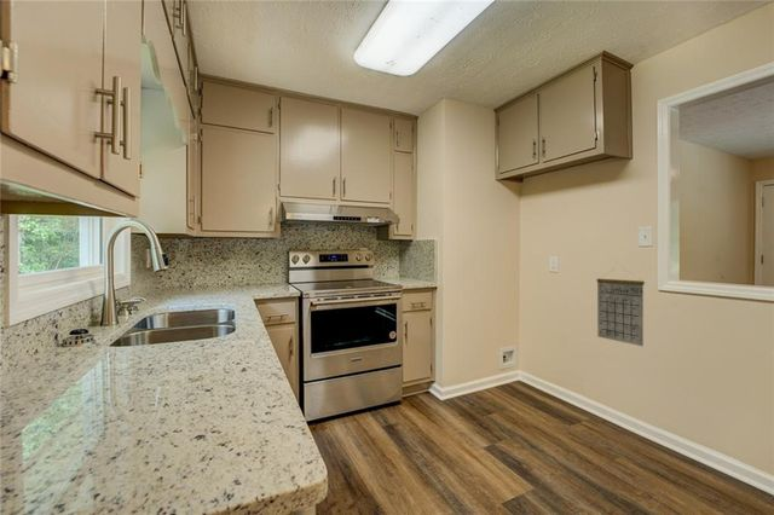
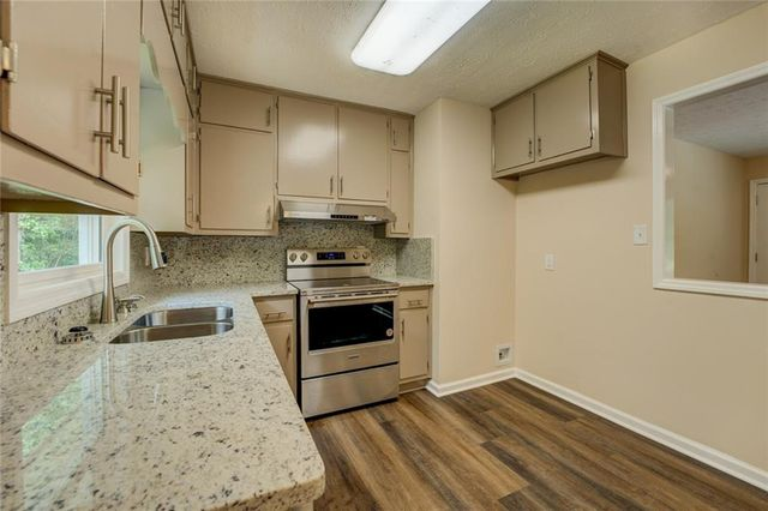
- calendar [596,266,646,347]
